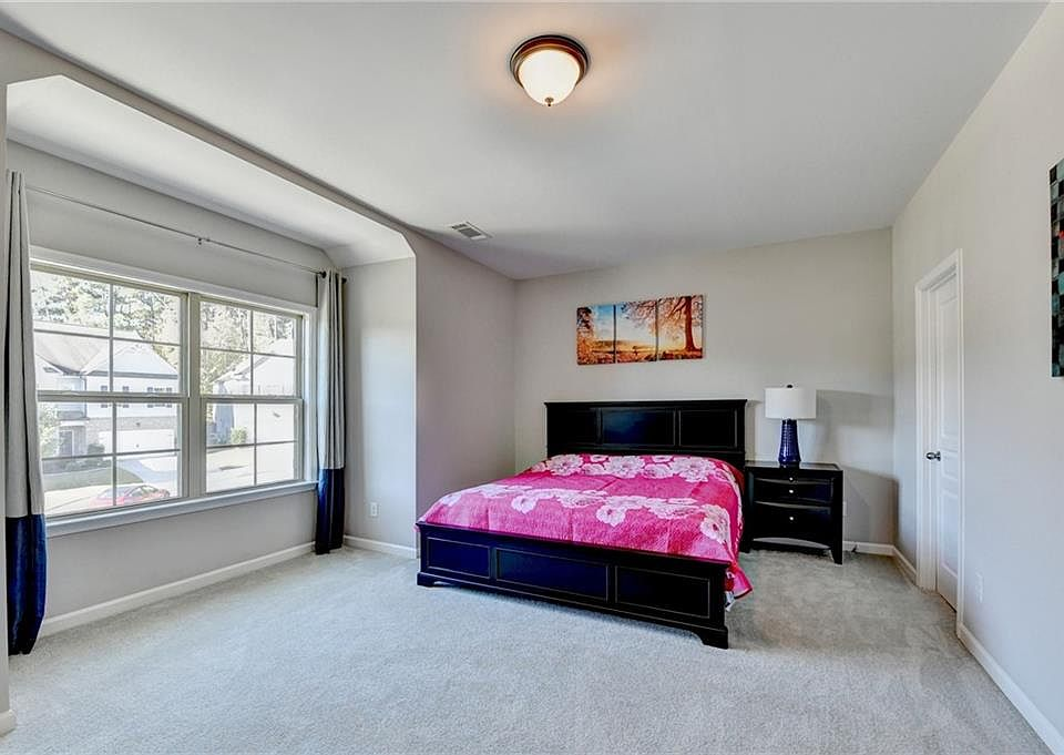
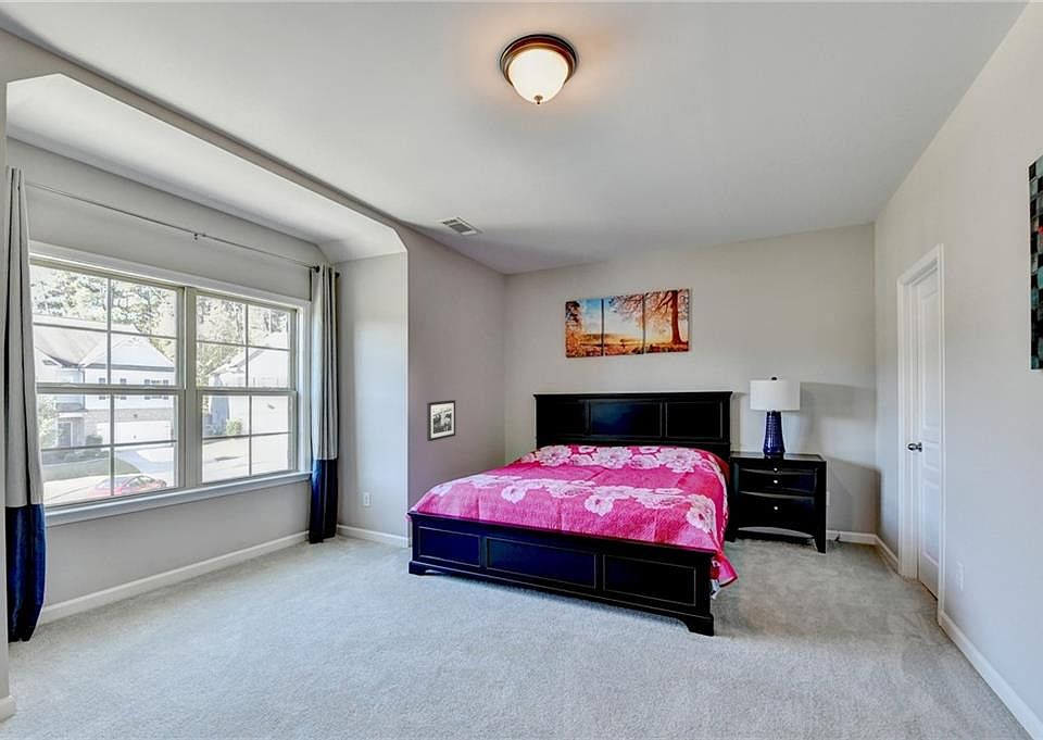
+ picture frame [426,399,456,442]
